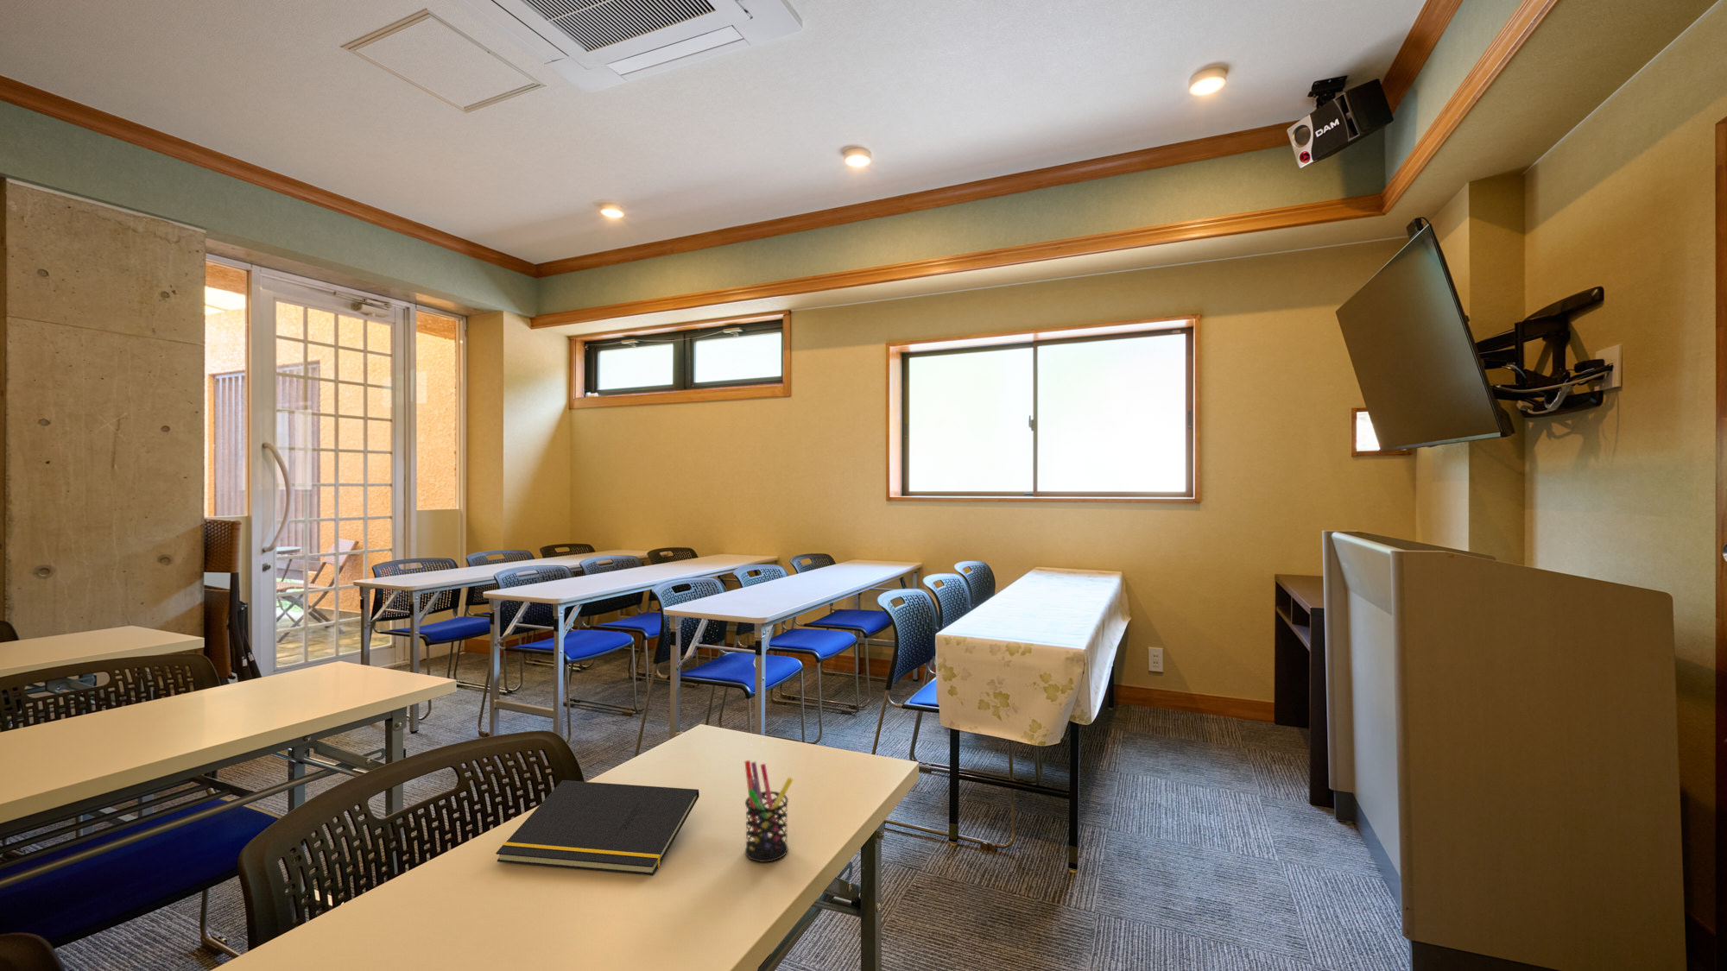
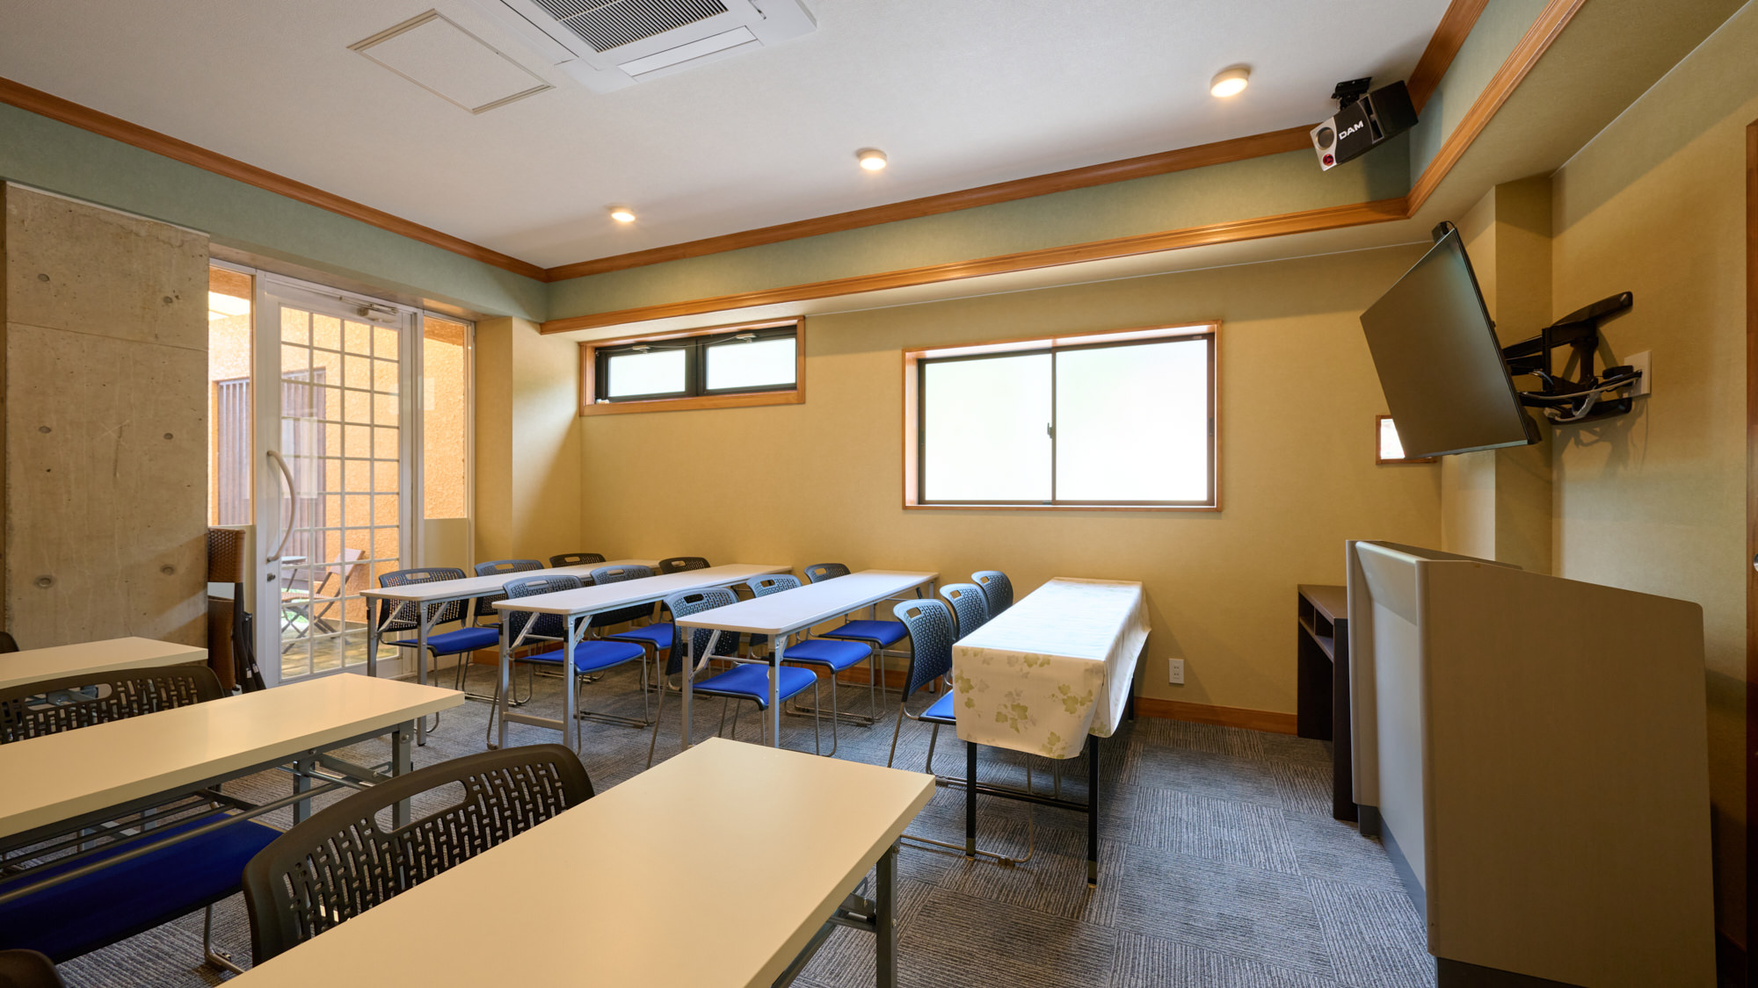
- notepad [495,779,700,876]
- pen holder [744,760,794,863]
